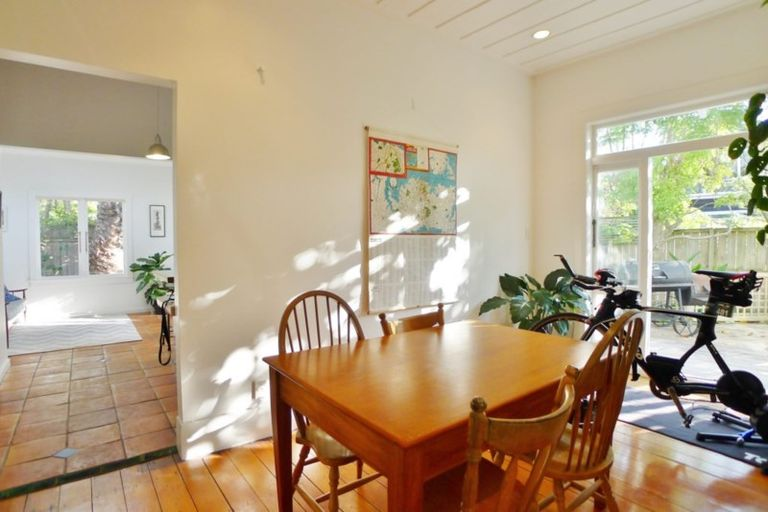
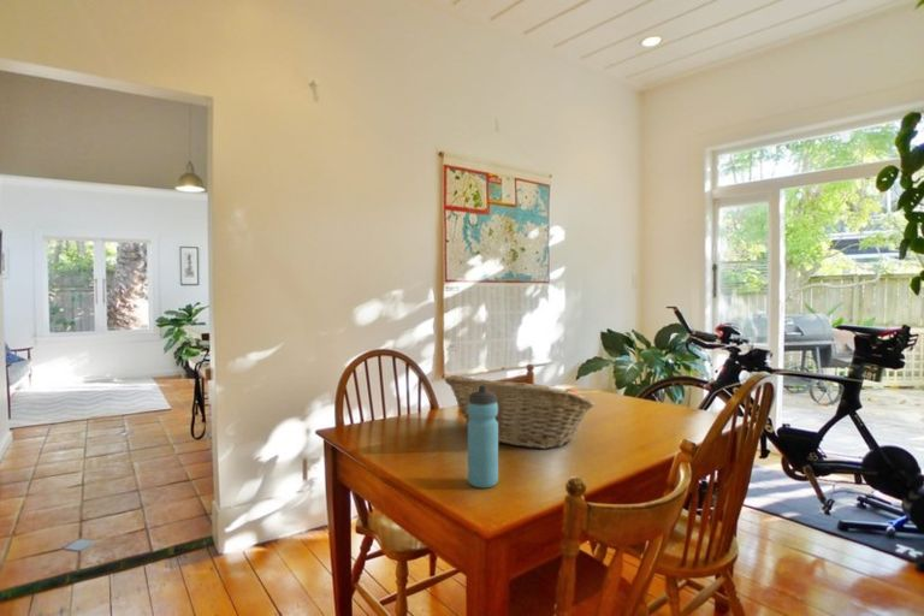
+ fruit basket [444,374,596,450]
+ water bottle [467,385,499,488]
